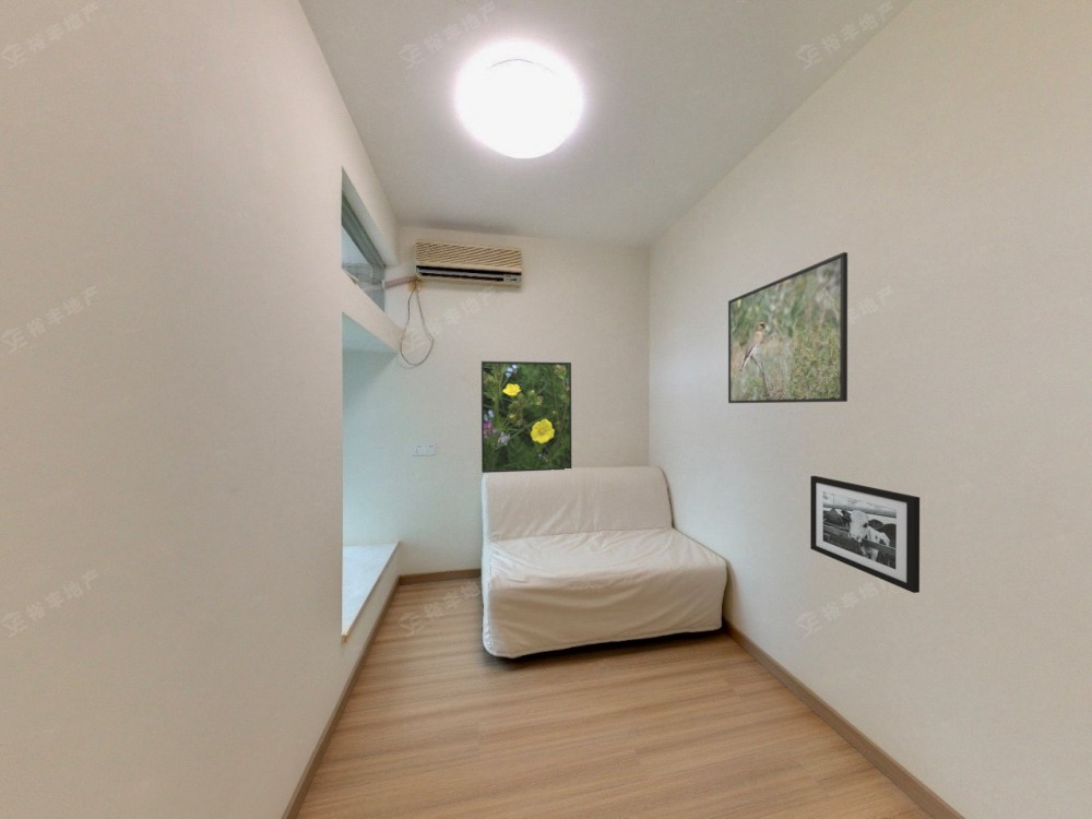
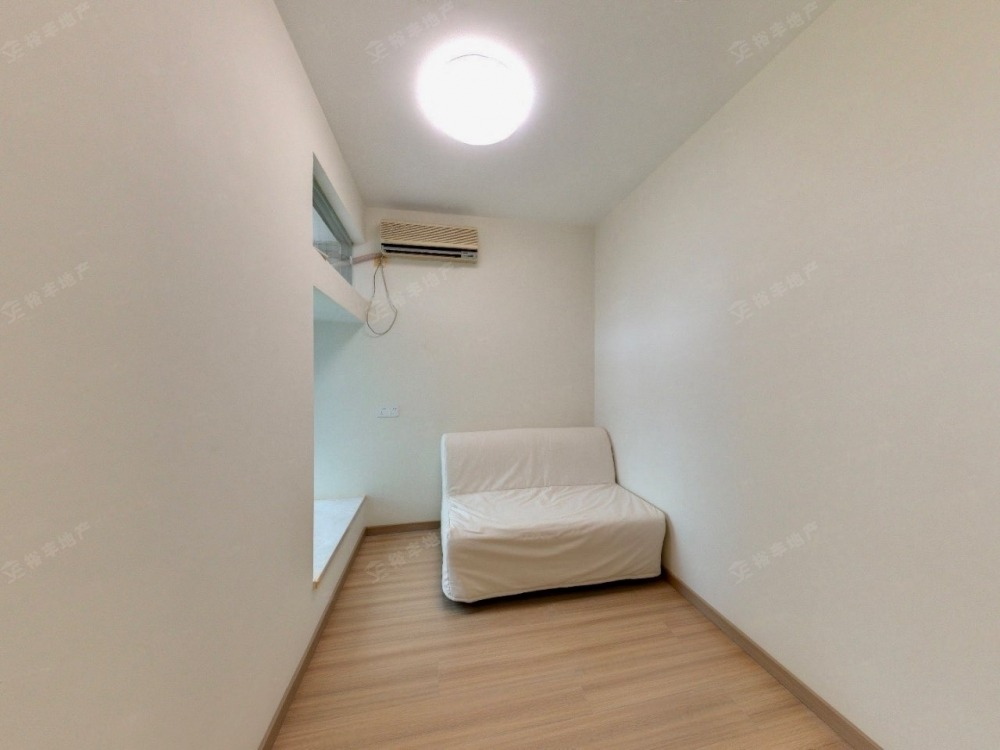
- picture frame [809,475,921,594]
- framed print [727,251,848,404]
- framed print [480,360,572,474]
